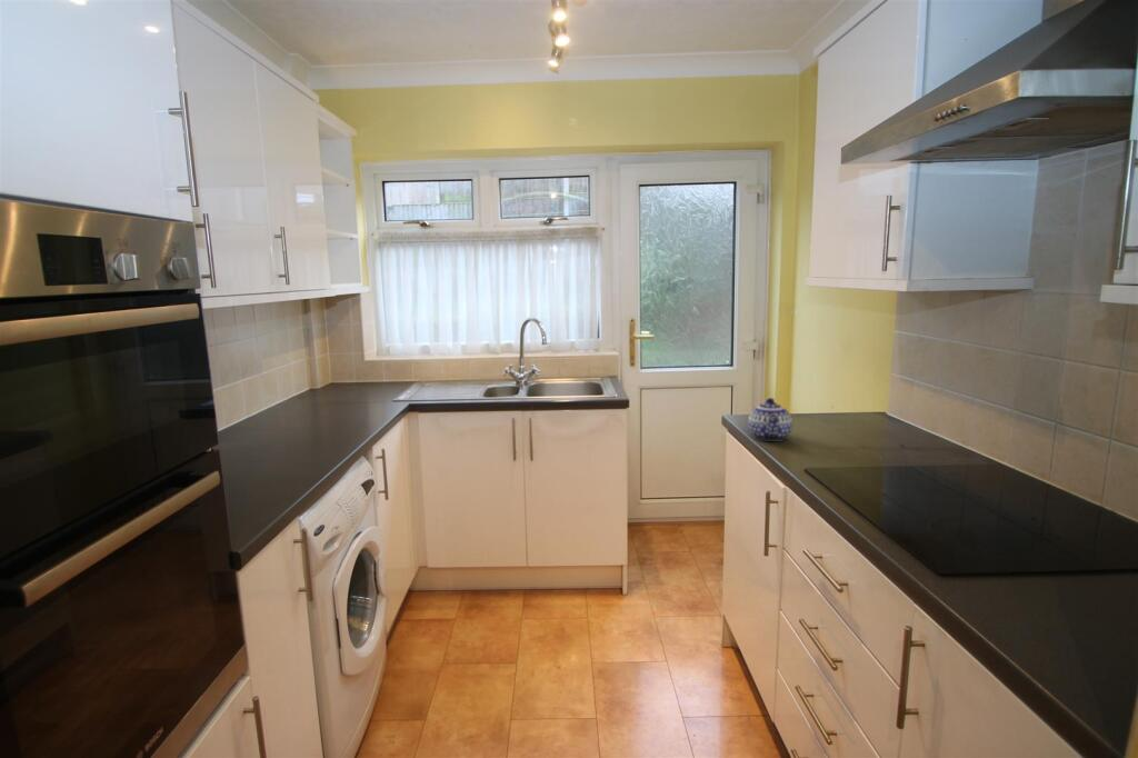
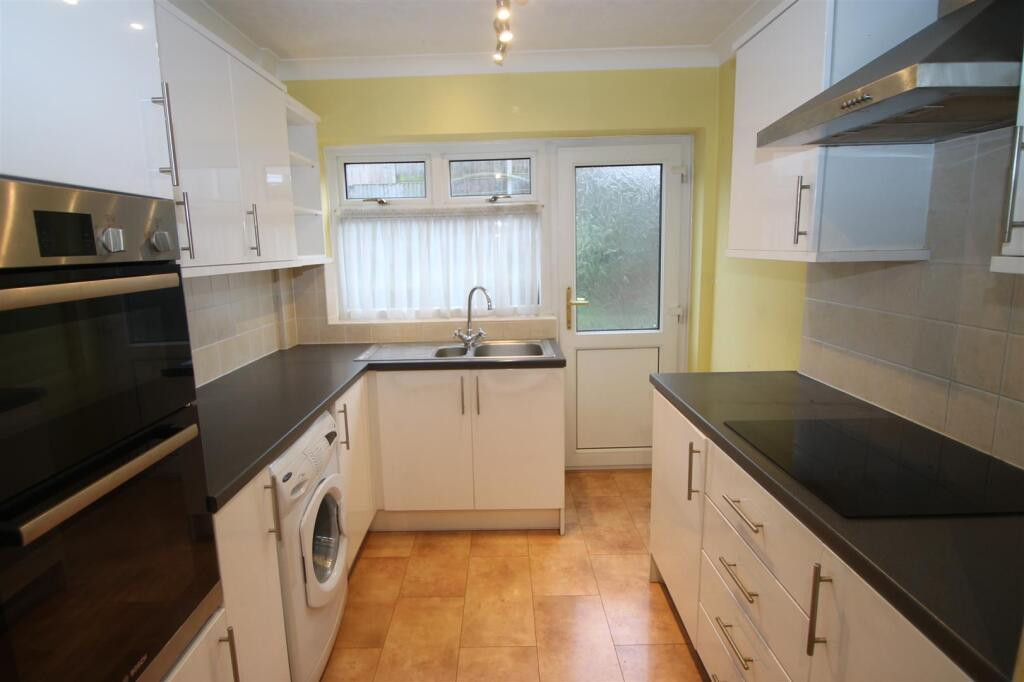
- teapot [747,397,793,442]
